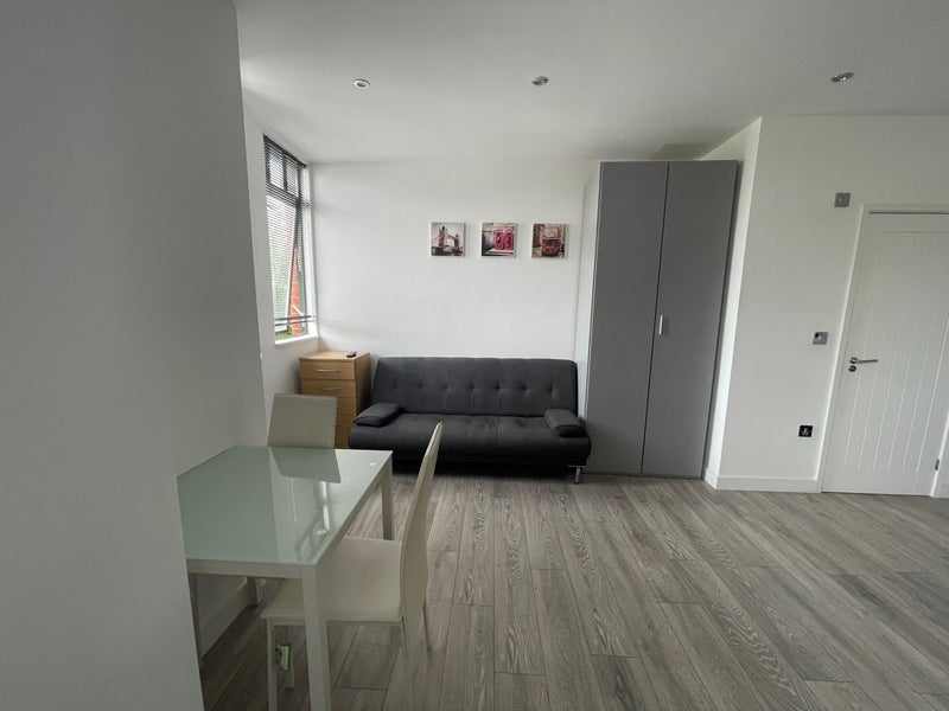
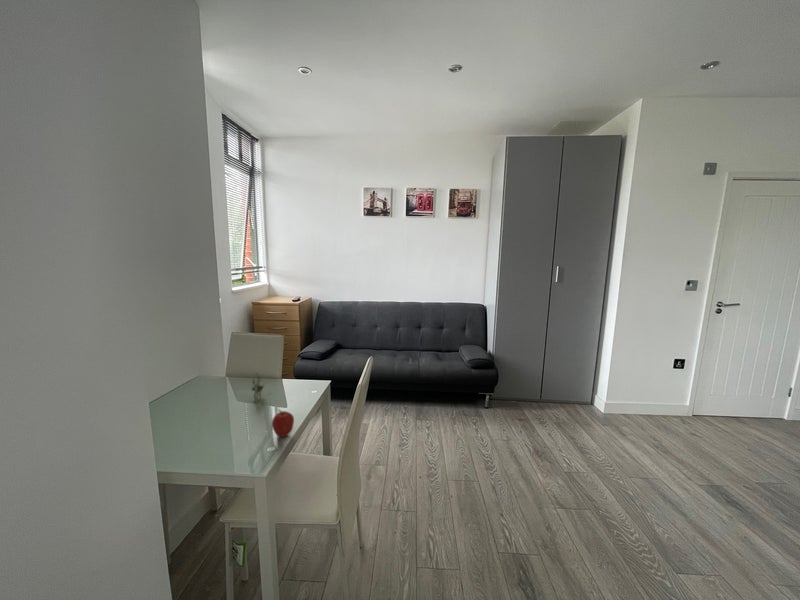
+ fruit [271,409,295,438]
+ plant [246,372,276,410]
